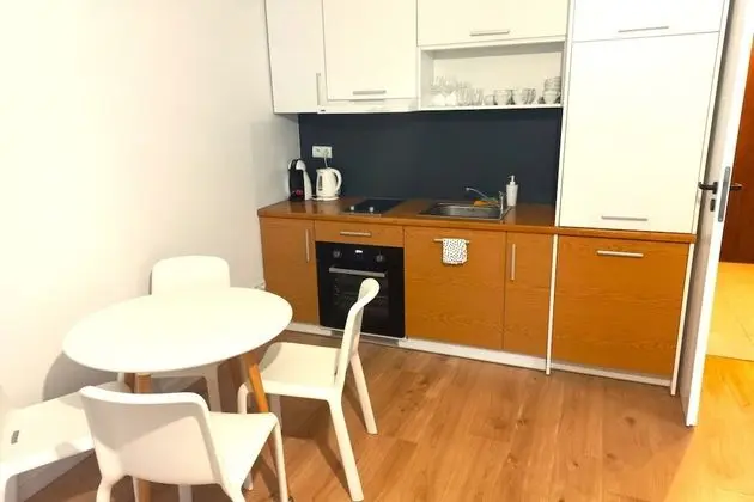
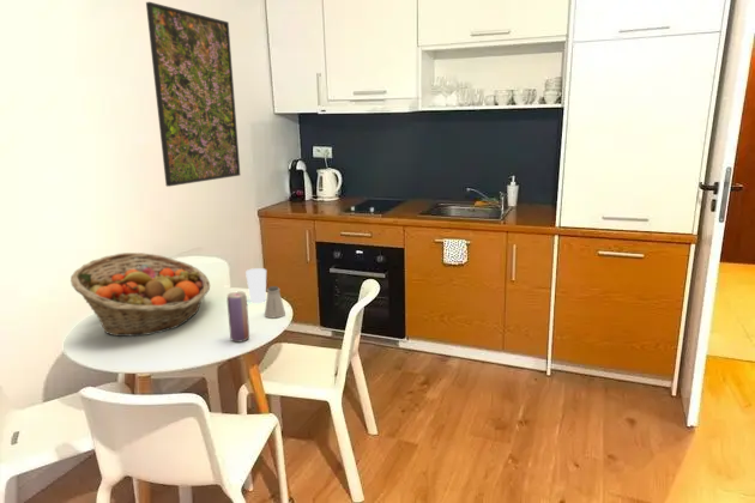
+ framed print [145,1,241,188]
+ saltshaker [264,285,286,319]
+ beverage can [225,290,250,344]
+ cup [244,267,267,304]
+ fruit basket [70,252,211,338]
